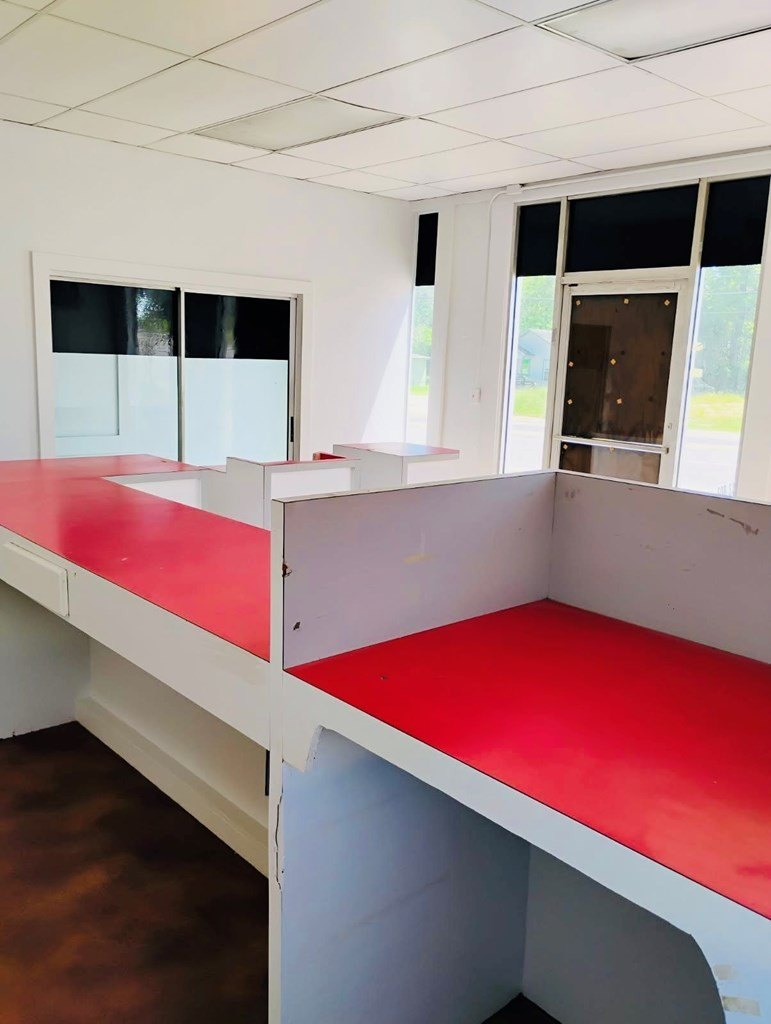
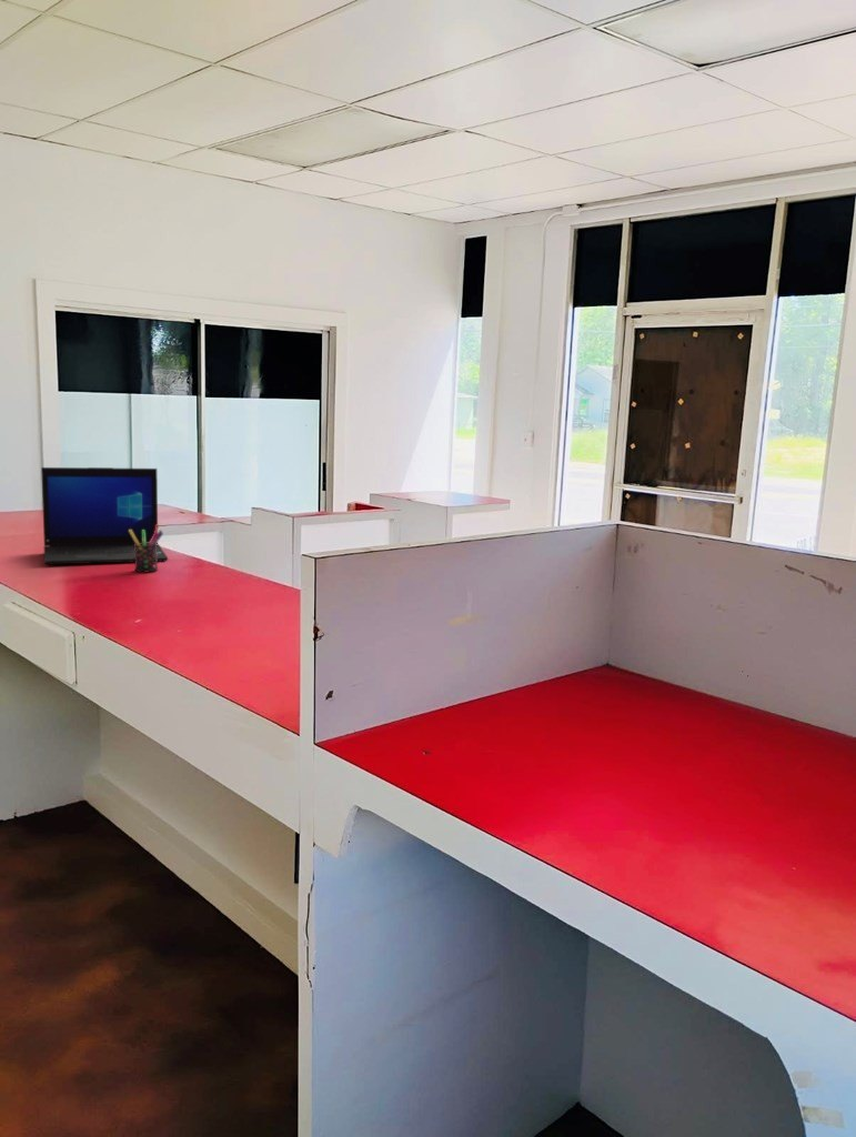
+ pen holder [129,523,164,573]
+ laptop [40,466,169,565]
